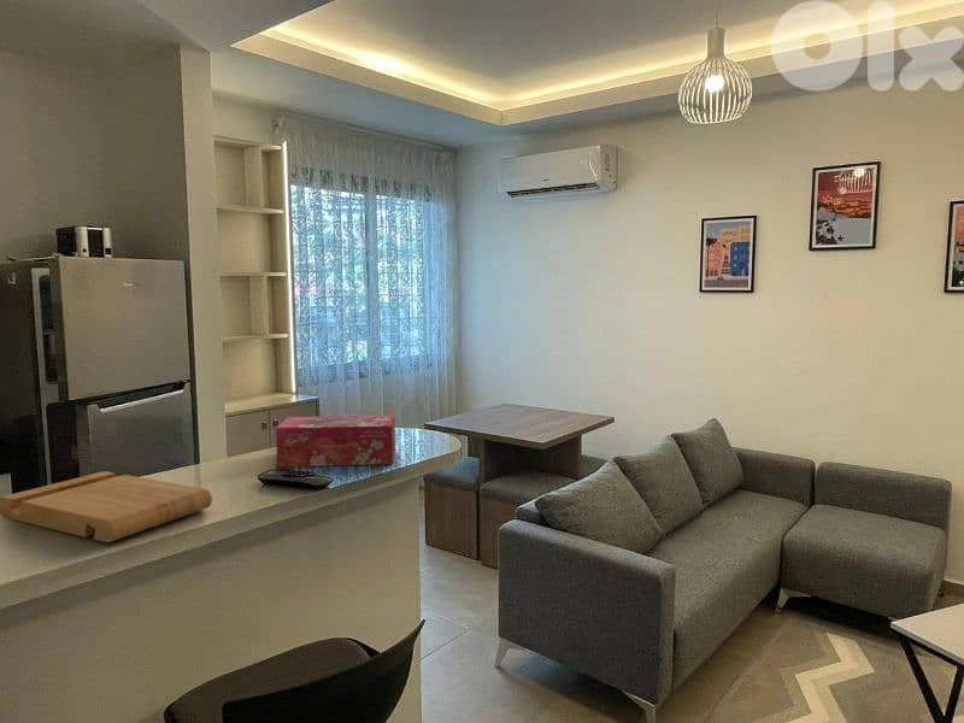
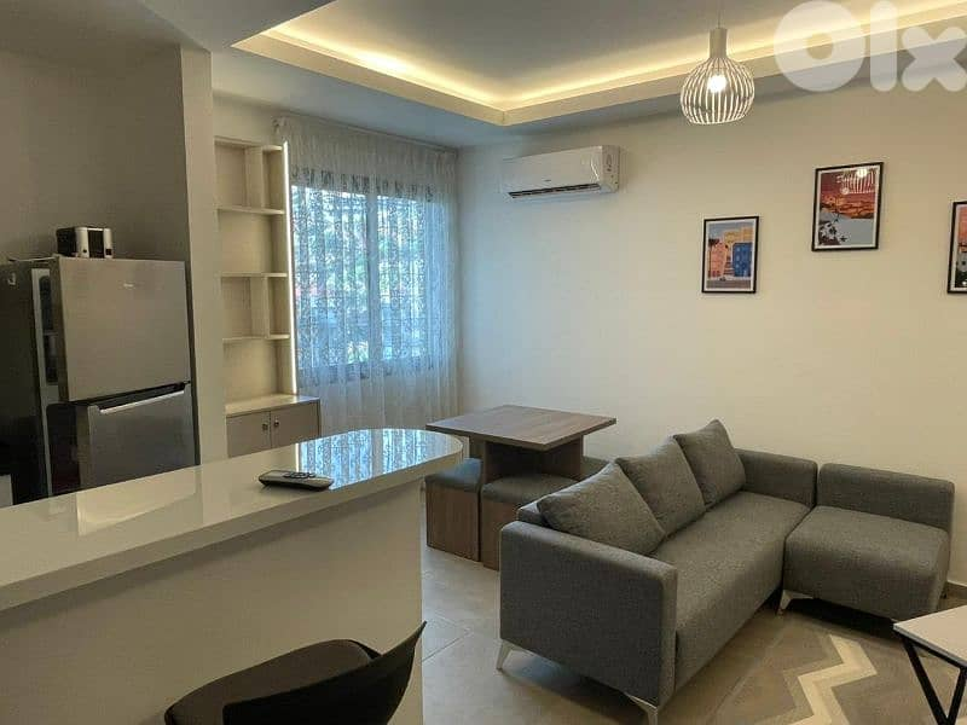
- tissue box [275,413,396,468]
- cutting board [0,470,213,543]
